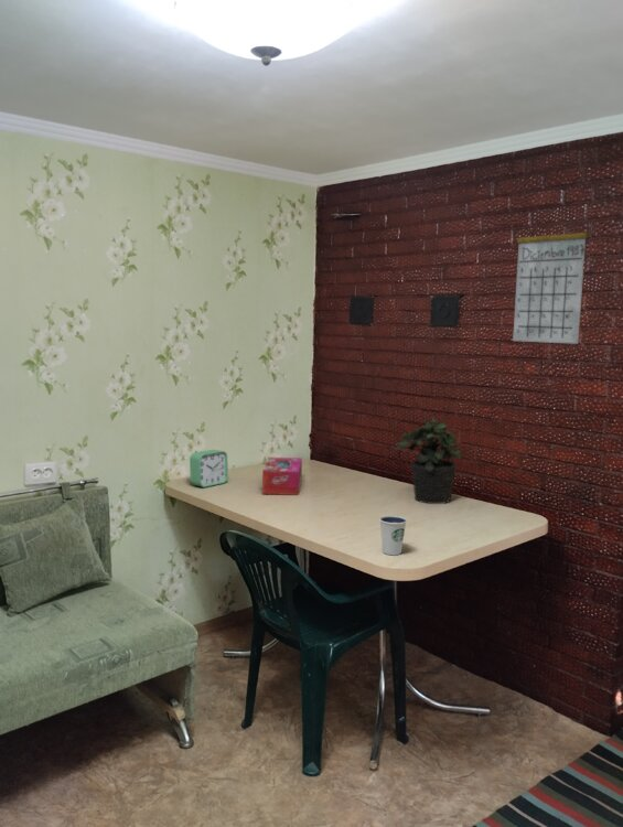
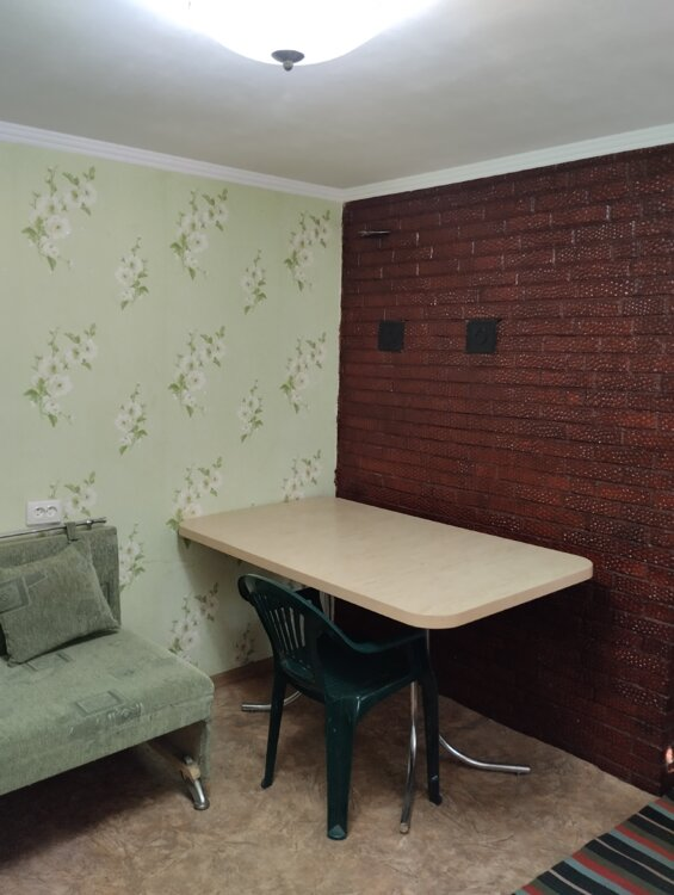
- potted plant [395,416,463,505]
- tissue box [261,457,303,496]
- alarm clock [189,449,229,488]
- dixie cup [378,515,408,556]
- calendar [512,208,589,345]
